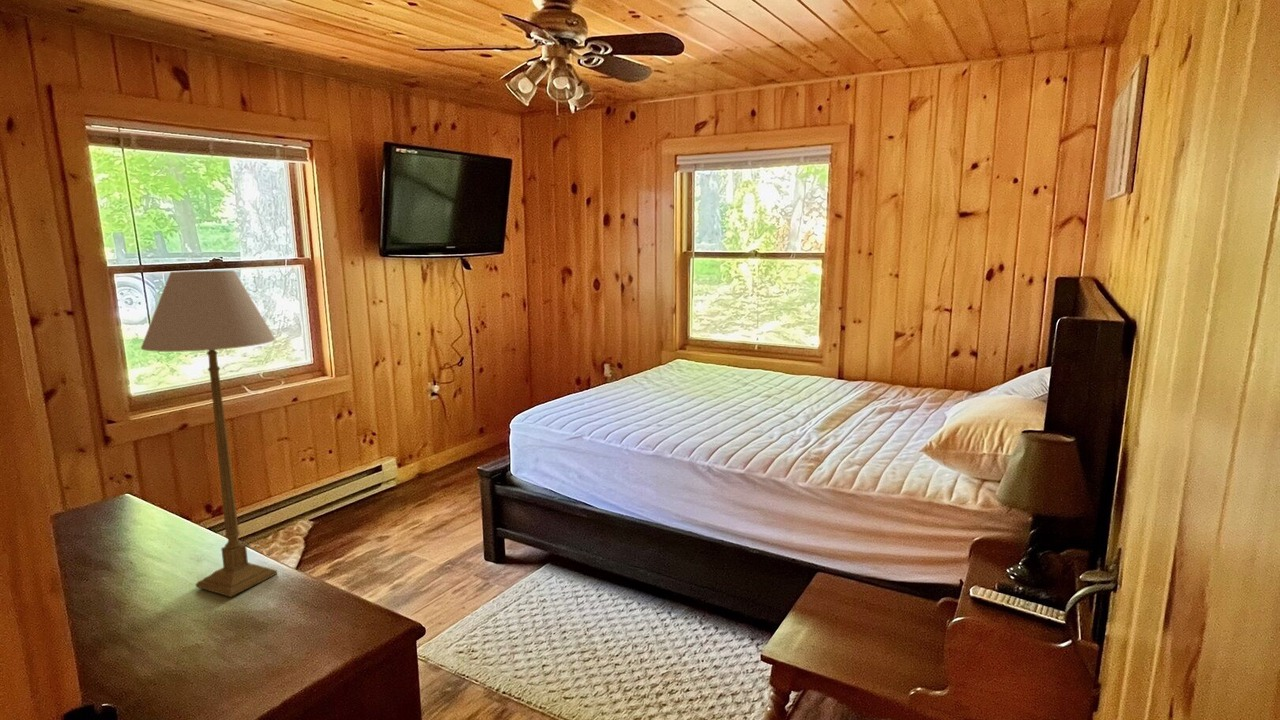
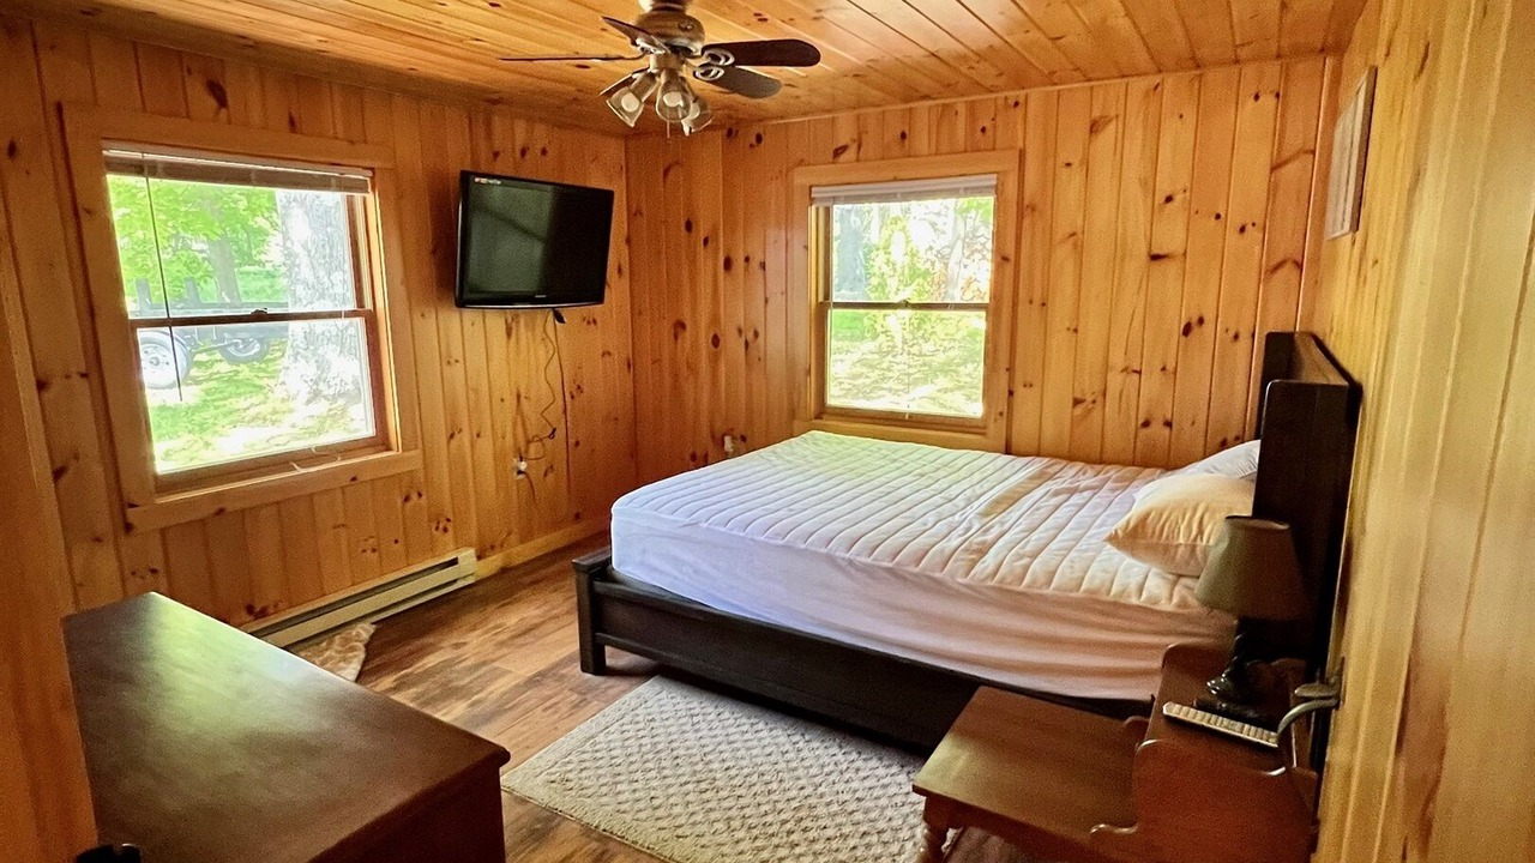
- table lamp [140,270,278,598]
